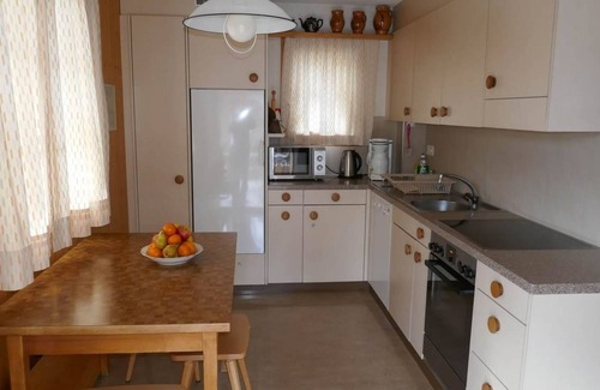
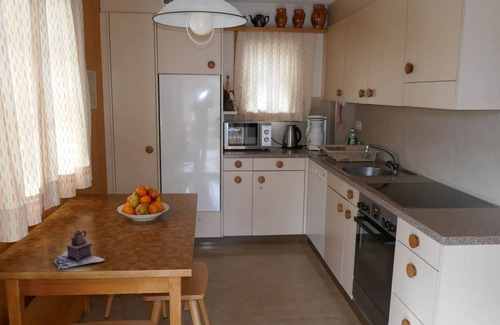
+ teapot [53,229,106,271]
